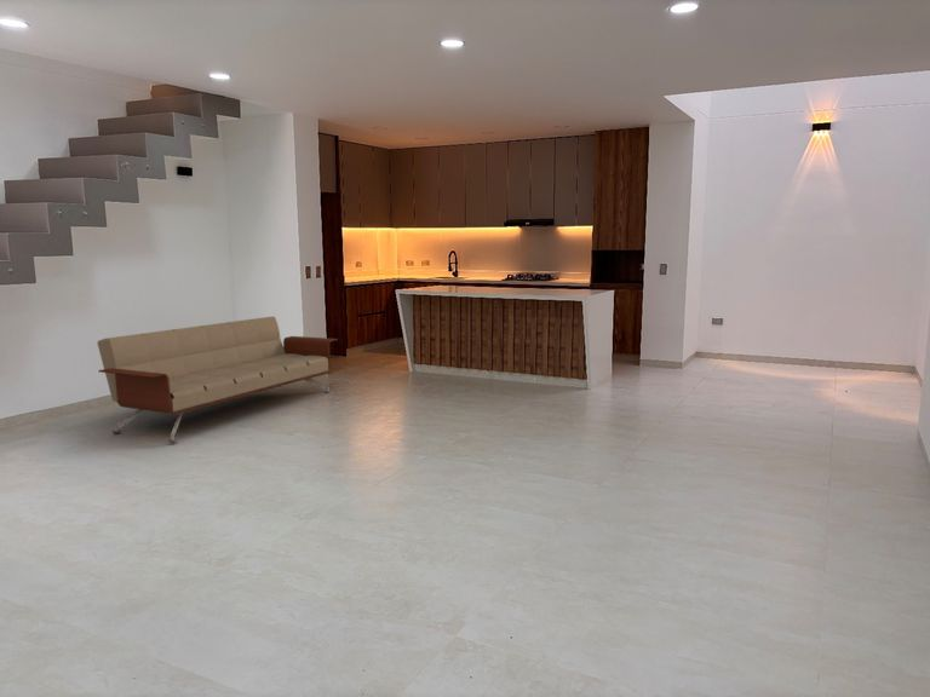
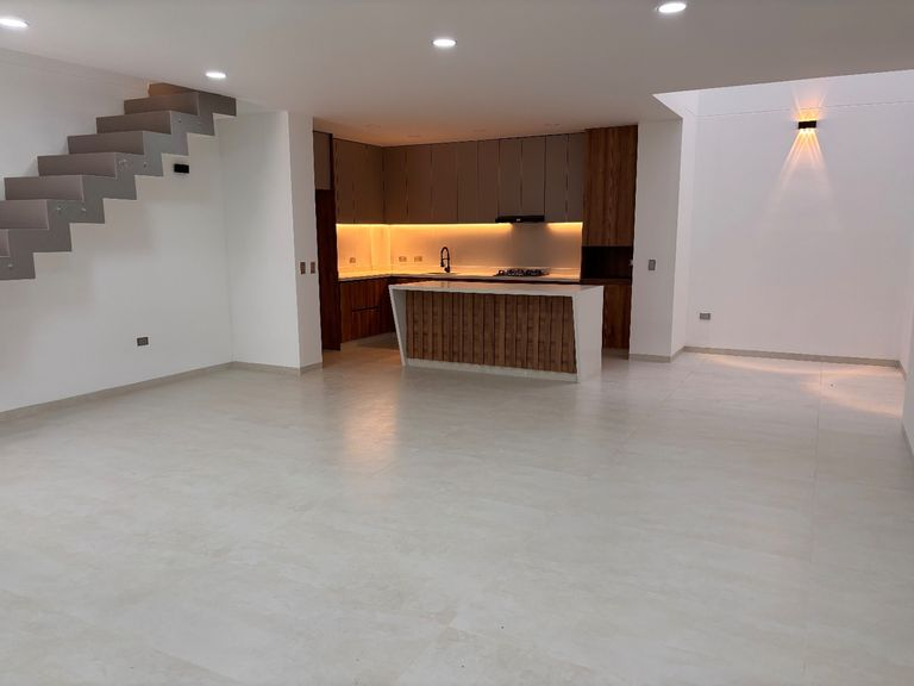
- sofa [96,316,339,444]
